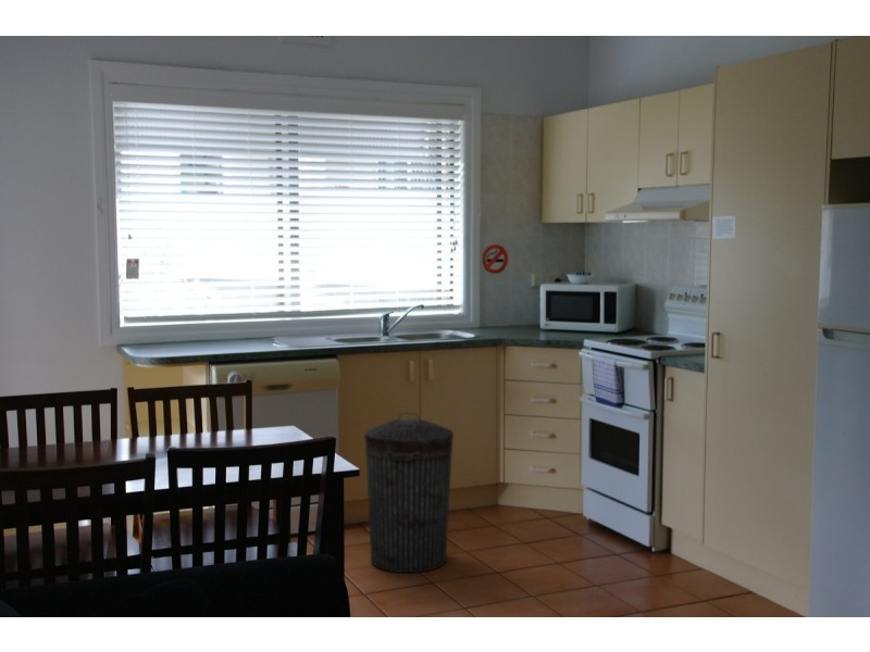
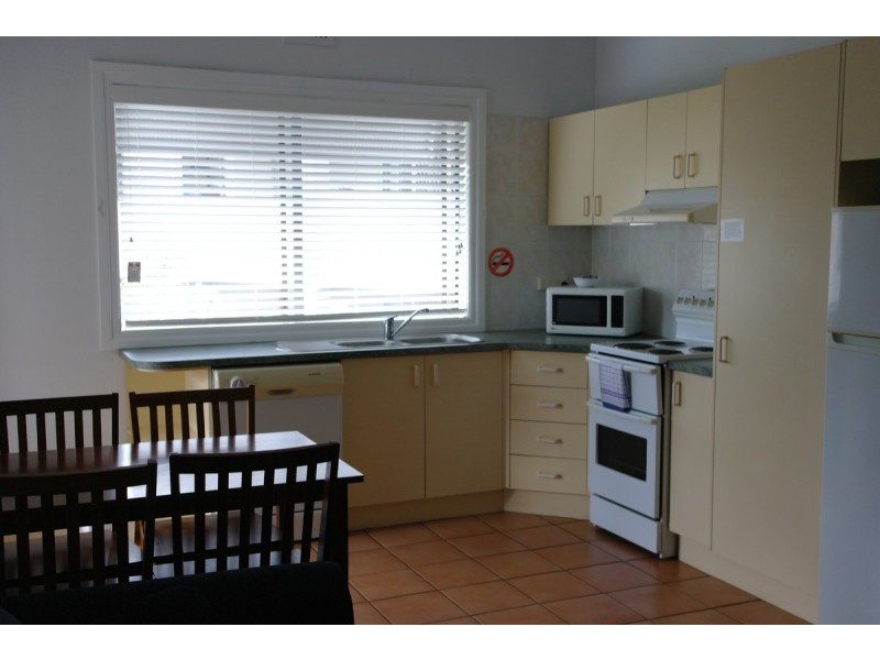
- trash can [363,412,455,574]
